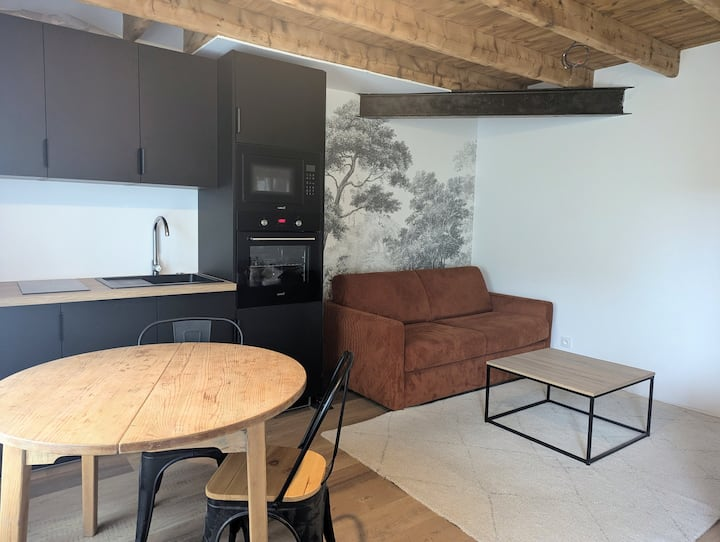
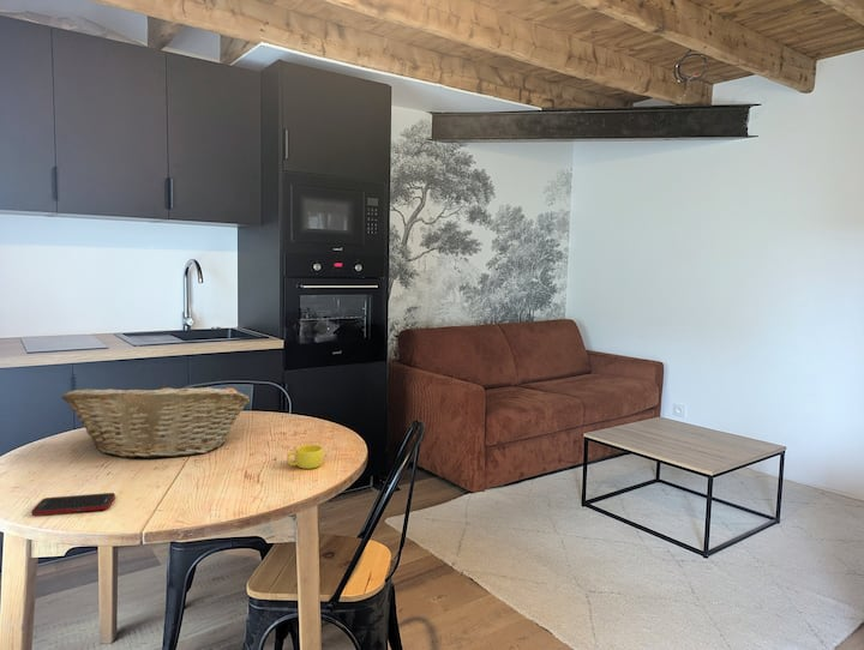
+ fruit basket [61,380,251,459]
+ cell phone [30,492,116,517]
+ cup [286,444,325,470]
